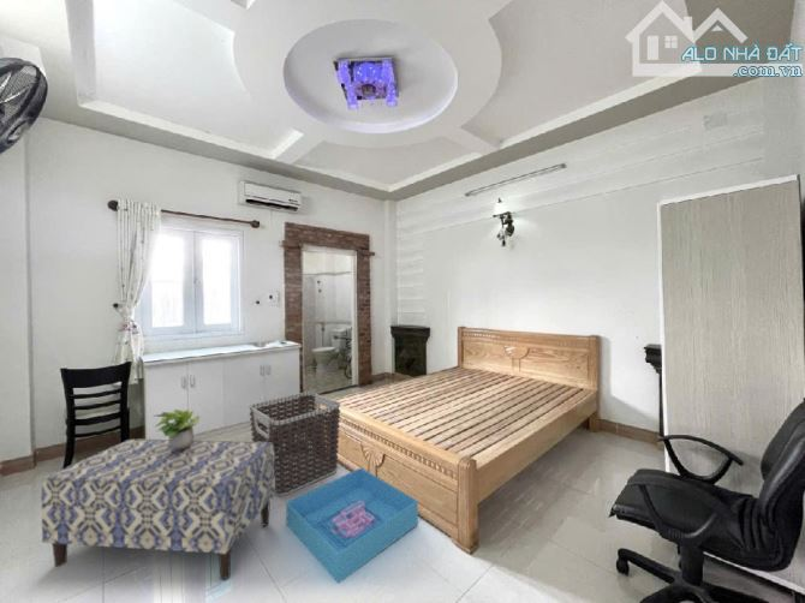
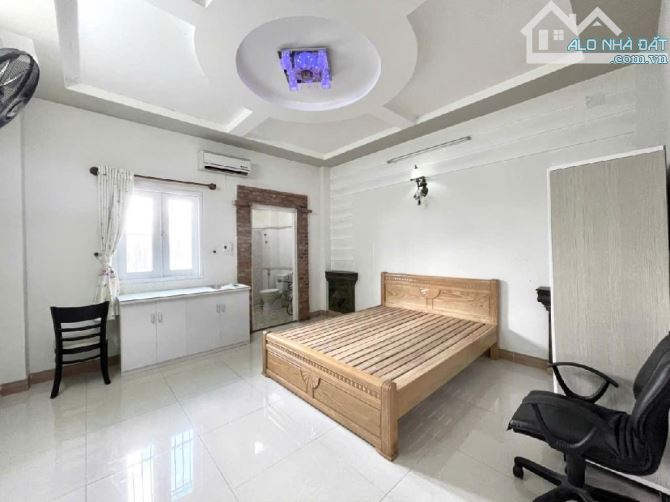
- bench [40,437,275,580]
- potted plant [154,408,201,450]
- storage bin [285,466,419,585]
- clothes hamper [249,390,341,497]
